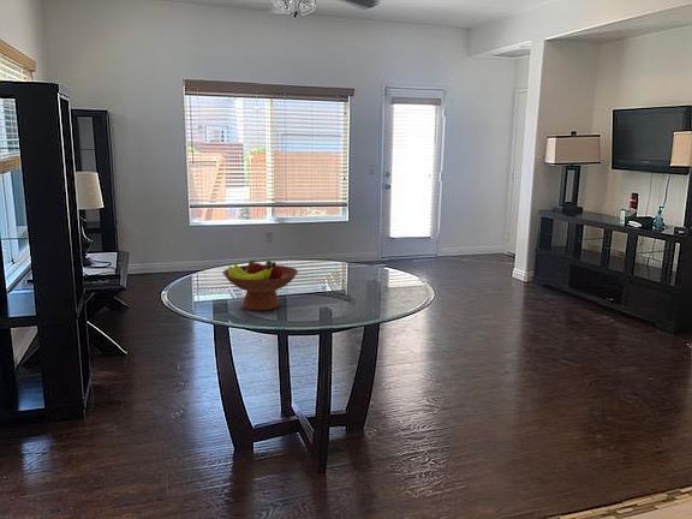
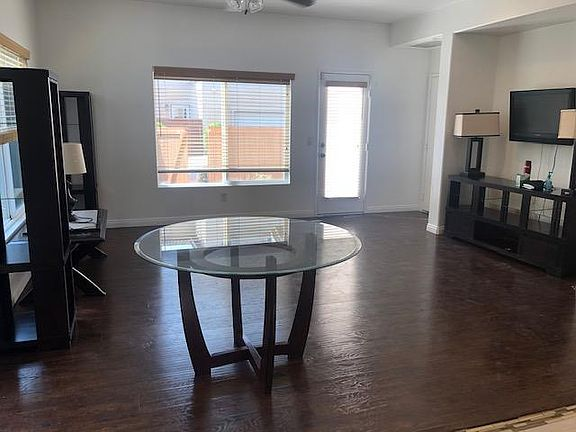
- fruit bowl [221,260,299,311]
